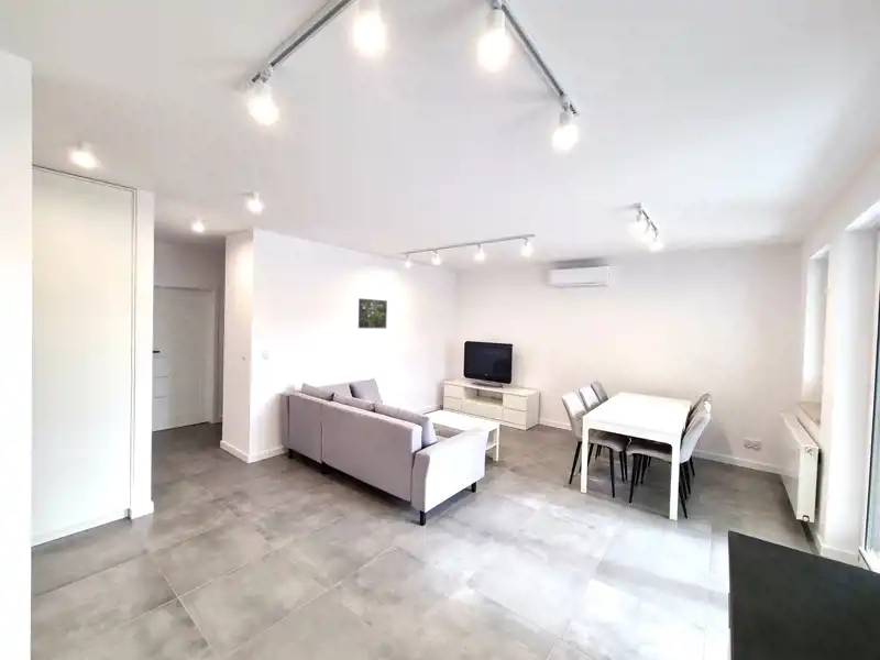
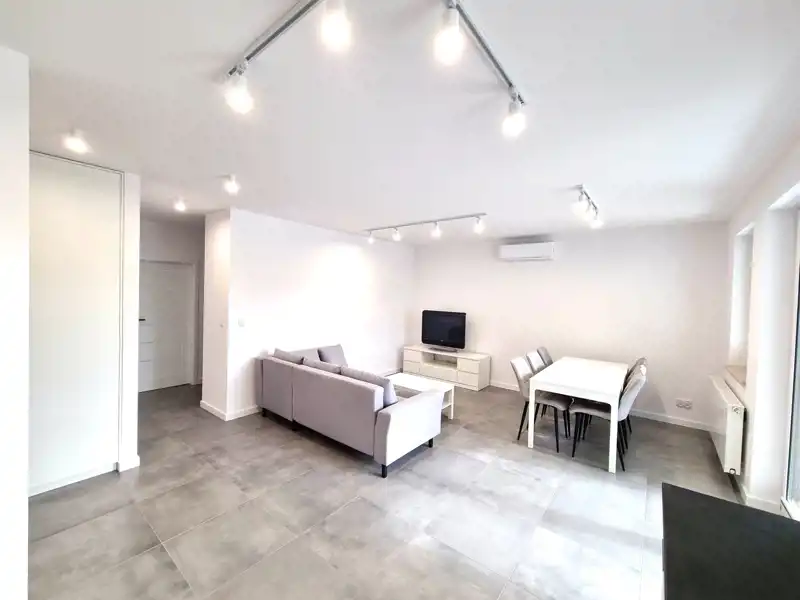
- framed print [358,297,388,330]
